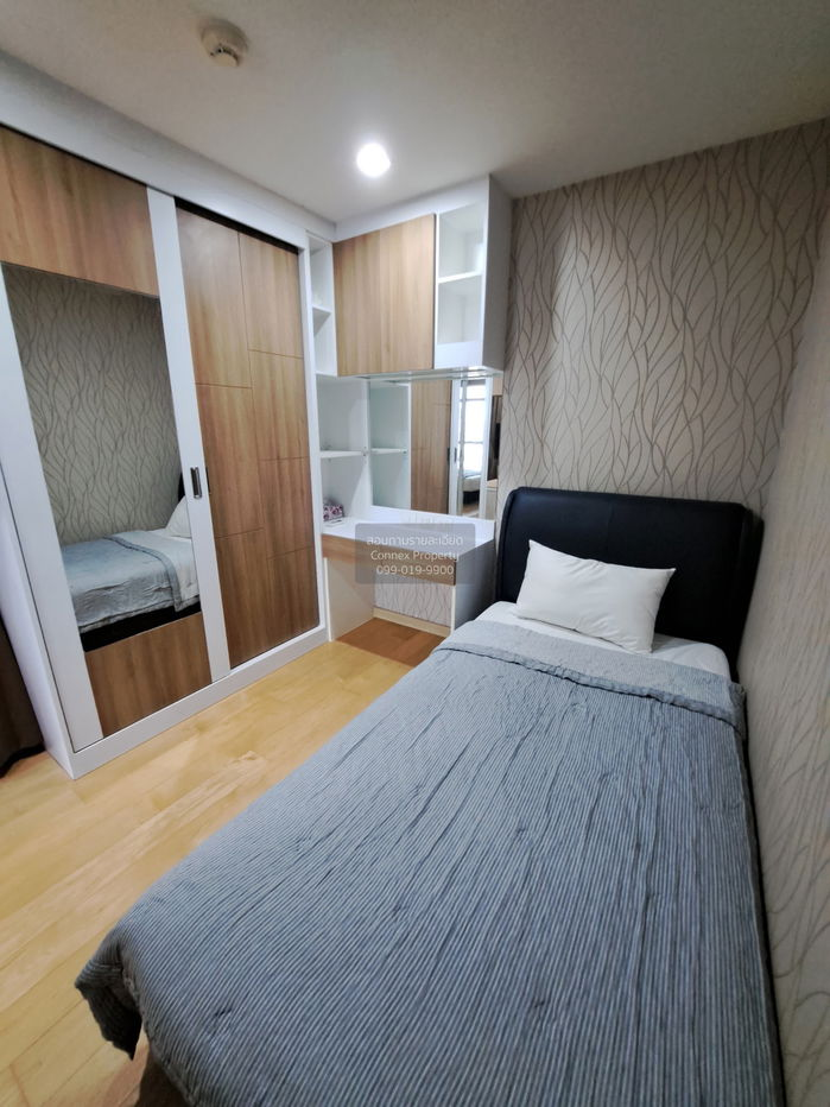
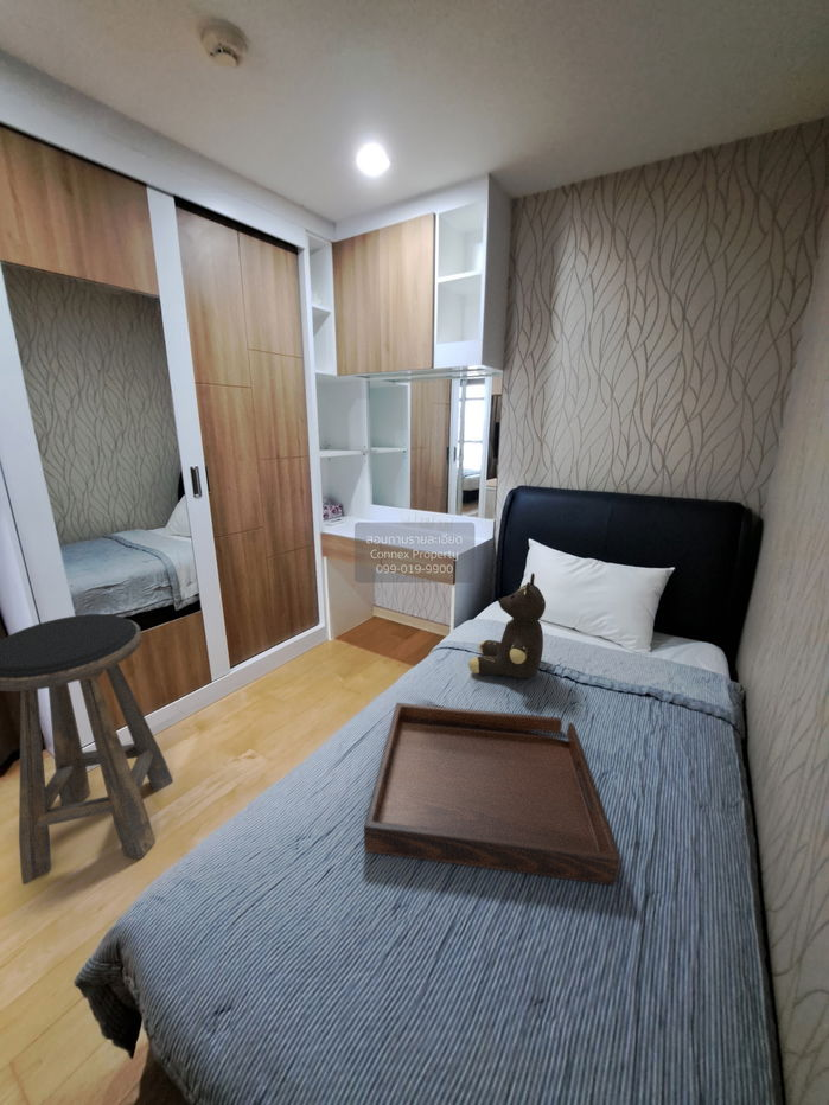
+ teddy bear [468,571,547,679]
+ serving tray [363,702,621,887]
+ stool [0,613,174,886]
